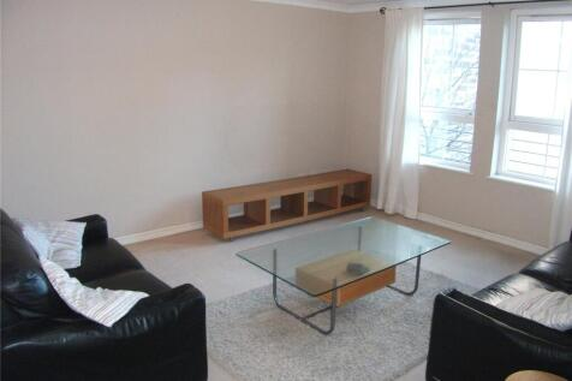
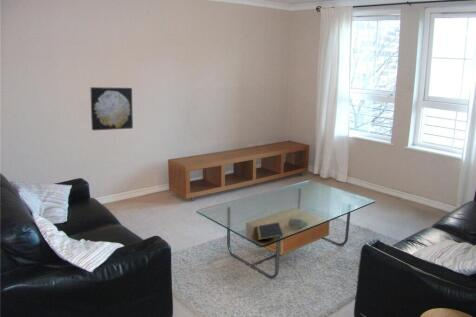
+ wall art [89,86,134,131]
+ notepad [255,221,284,241]
